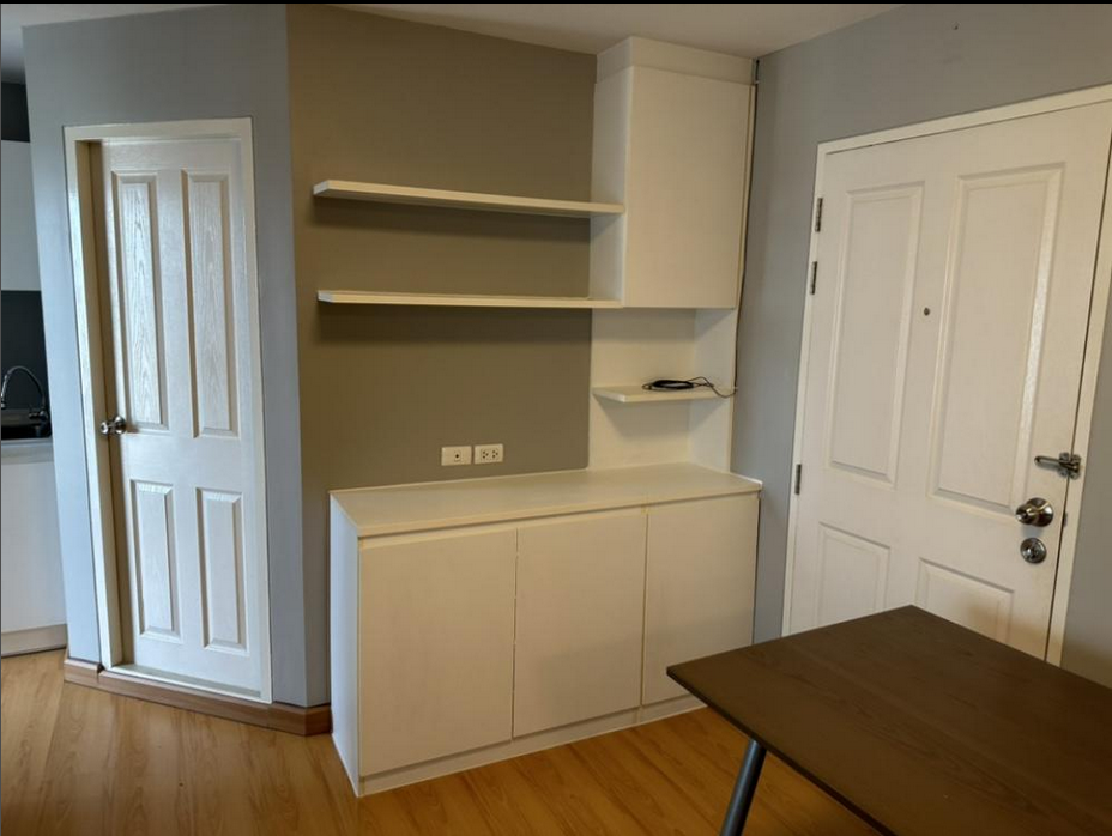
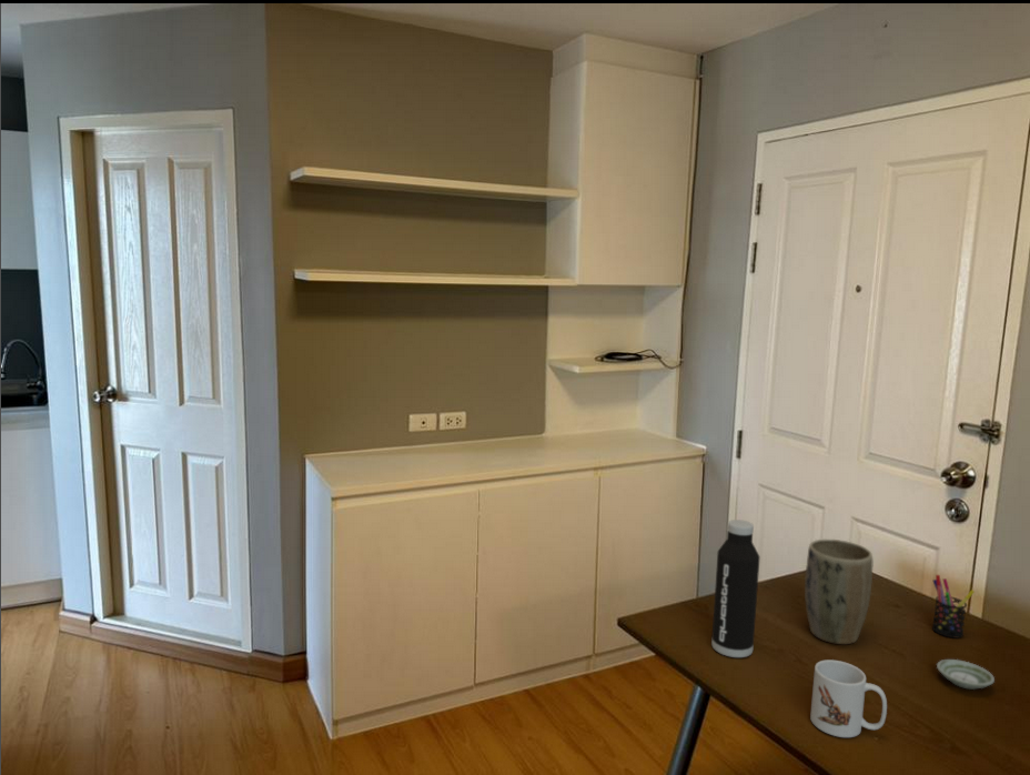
+ mug [809,658,888,738]
+ pen holder [931,574,976,638]
+ saucer [936,658,996,691]
+ plant pot [804,539,874,645]
+ water bottle [710,519,761,658]
